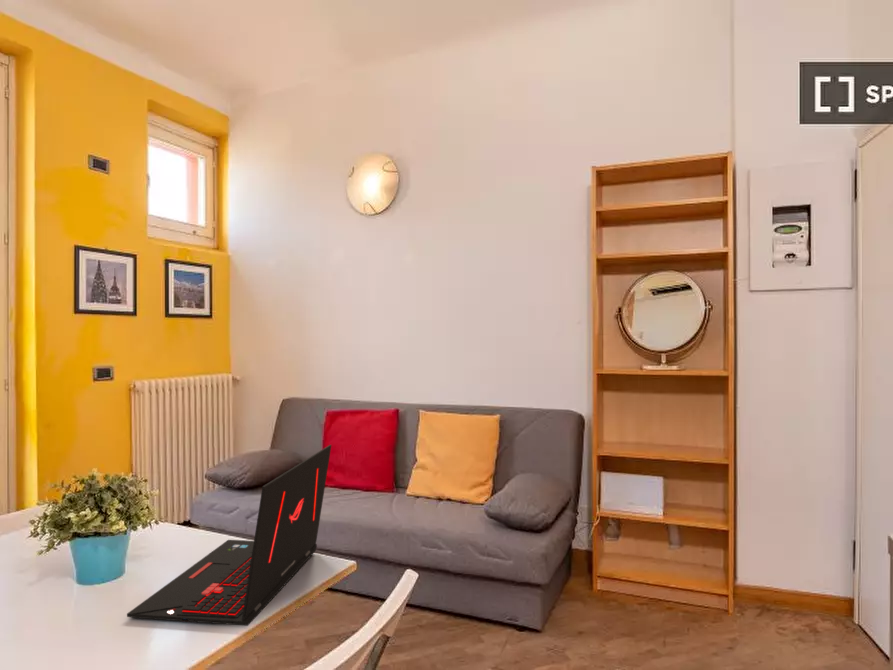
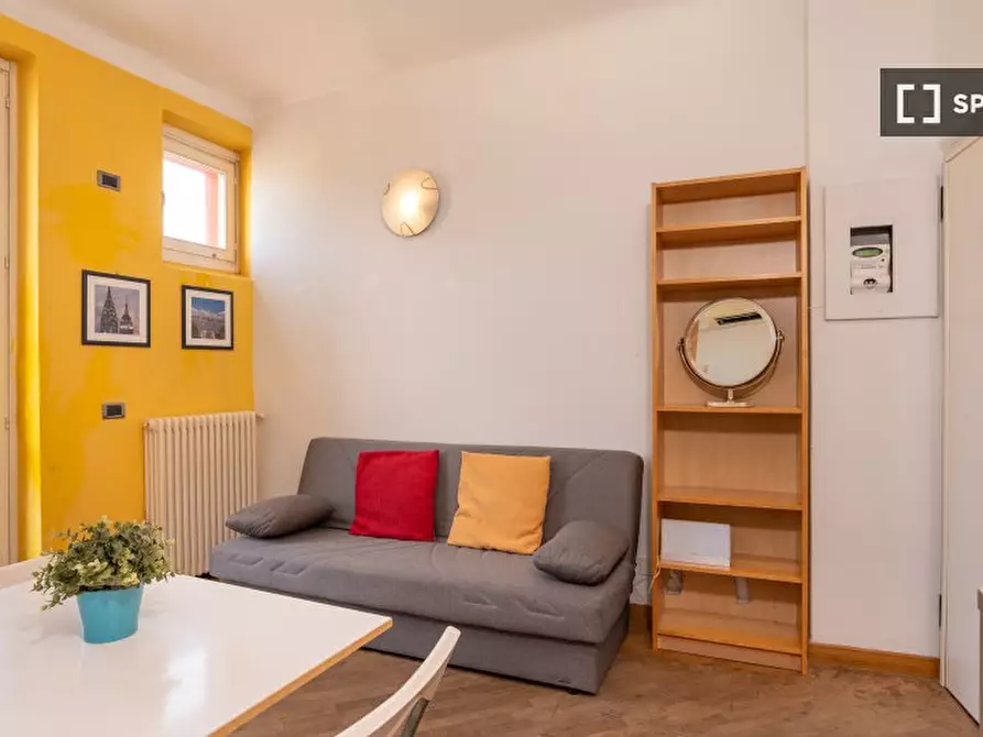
- laptop [126,444,332,627]
